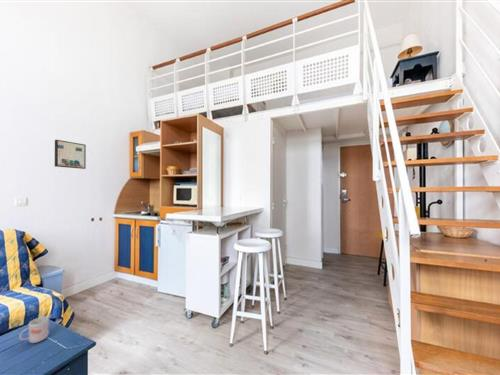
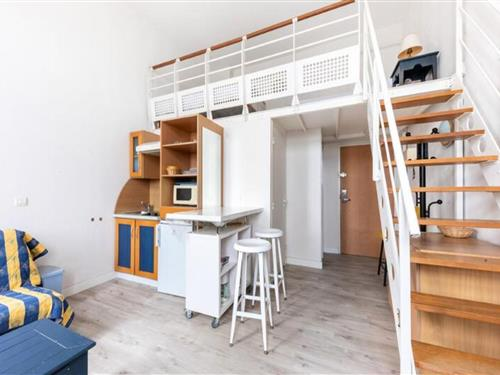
- wall art [54,139,87,170]
- mug [18,311,51,344]
